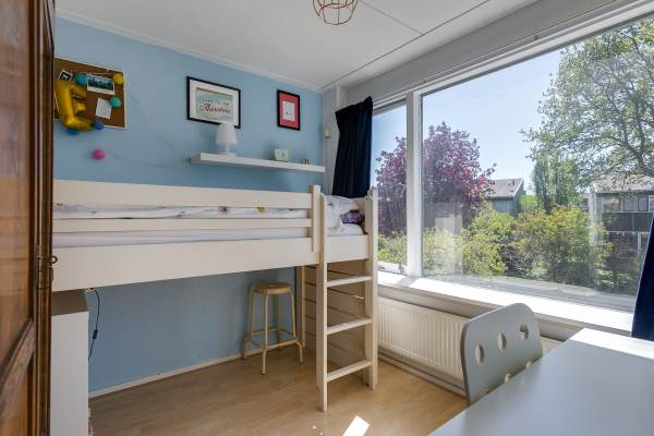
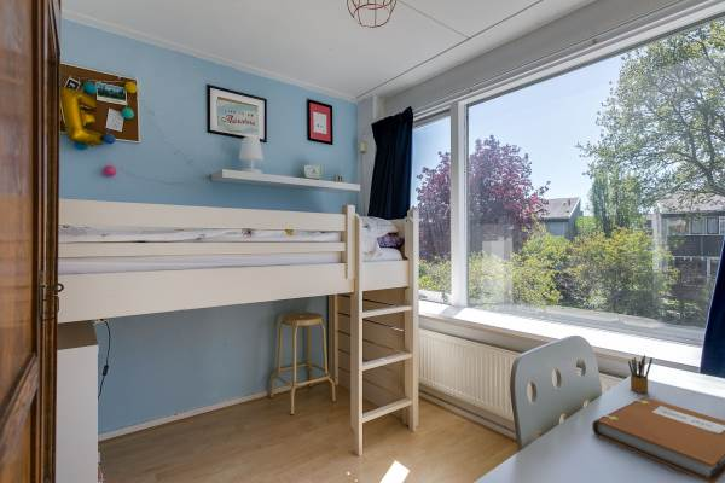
+ pencil box [627,354,654,394]
+ notebook [591,396,725,483]
